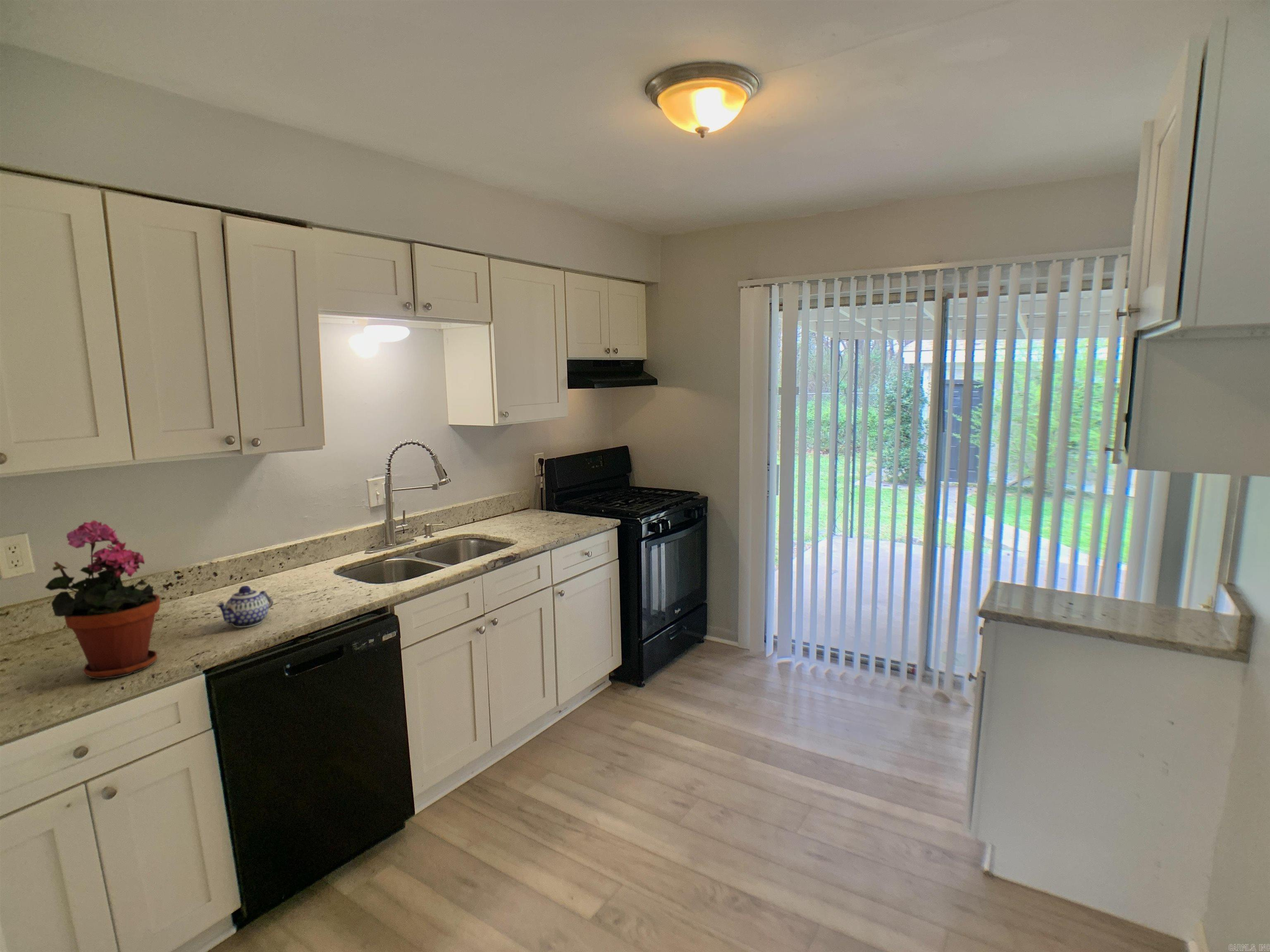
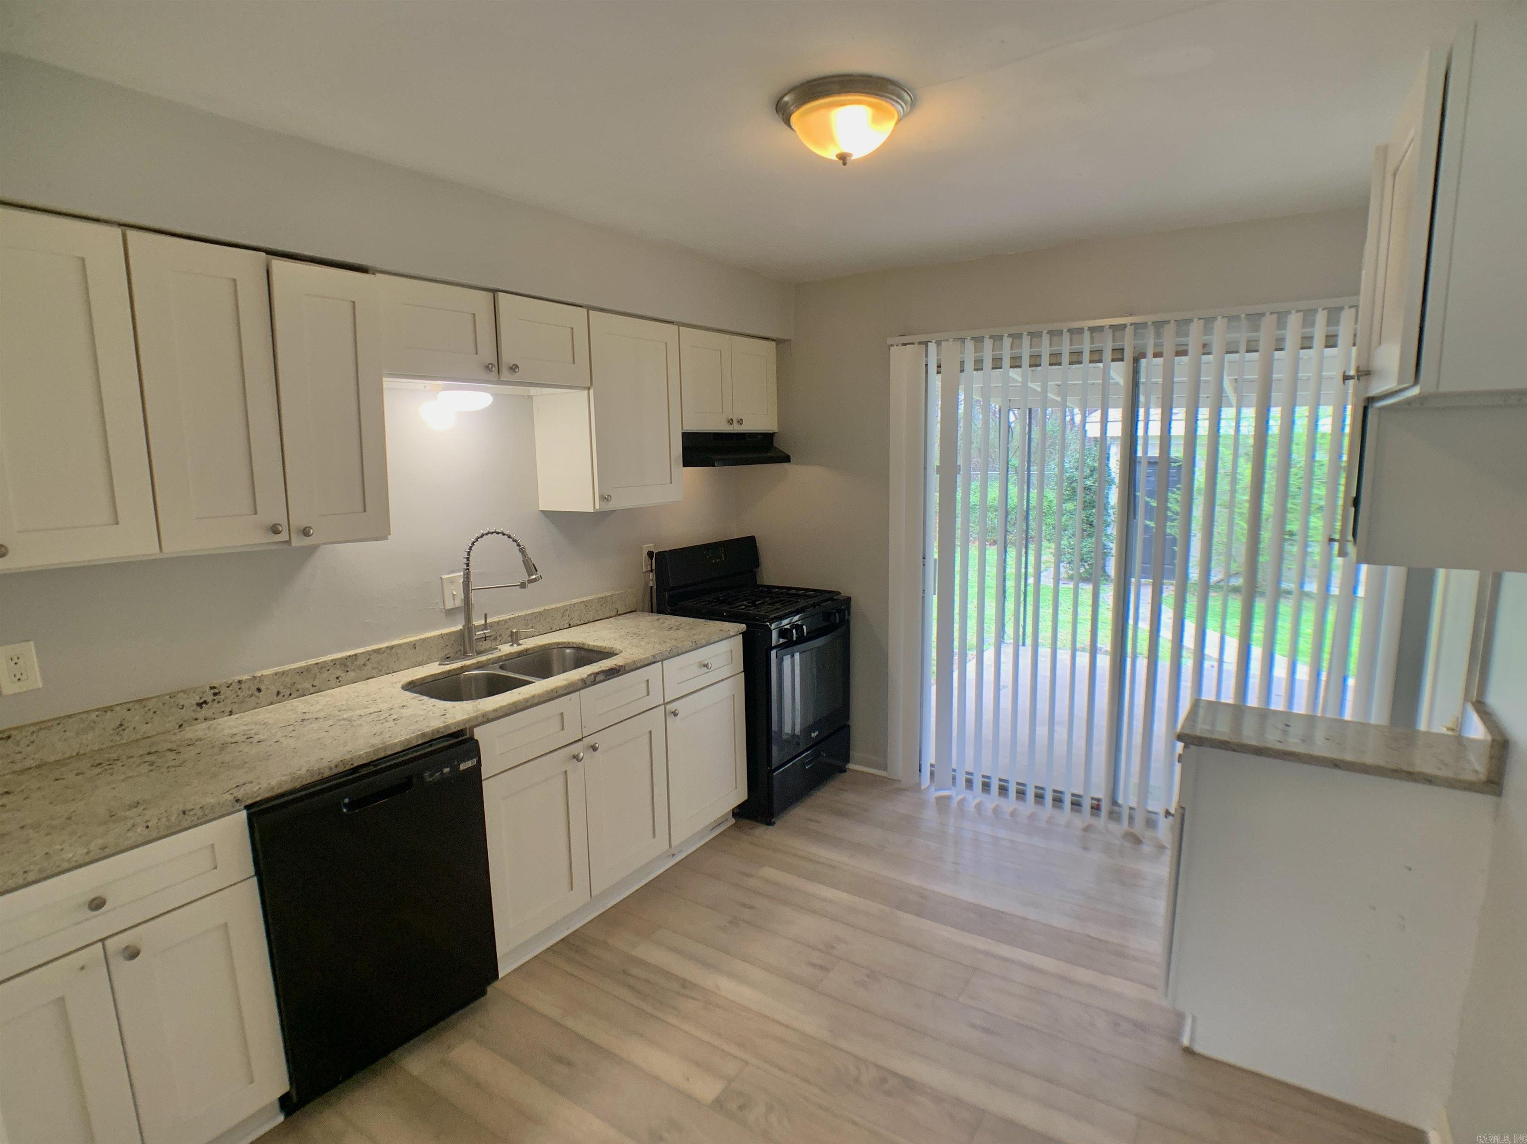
- teapot [215,585,274,628]
- potted plant [44,520,160,679]
